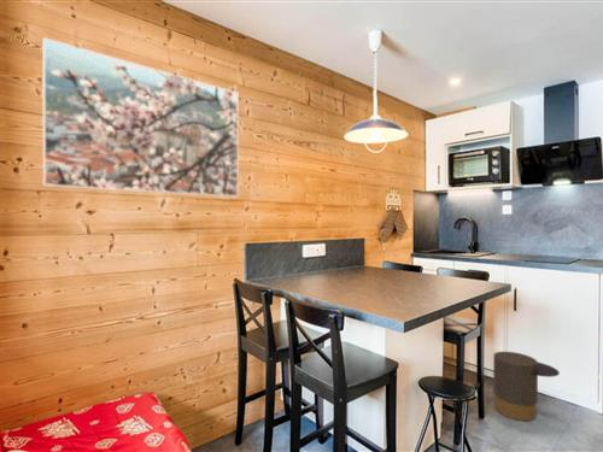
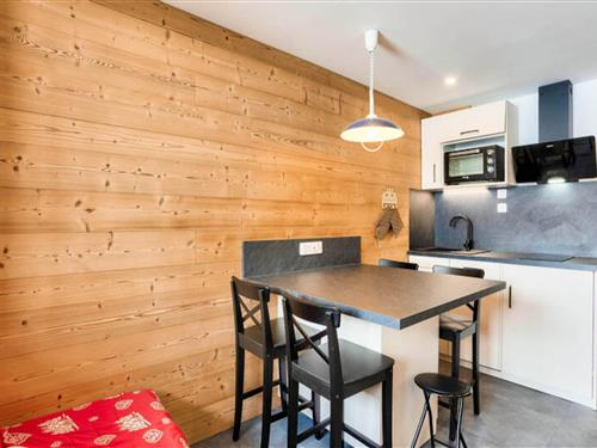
- trash can [492,351,561,422]
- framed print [41,36,240,199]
